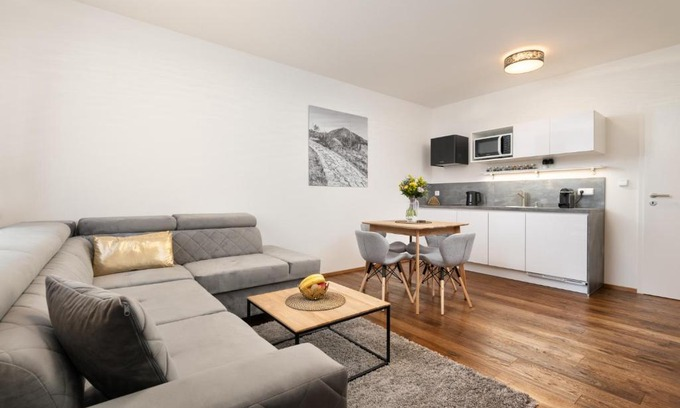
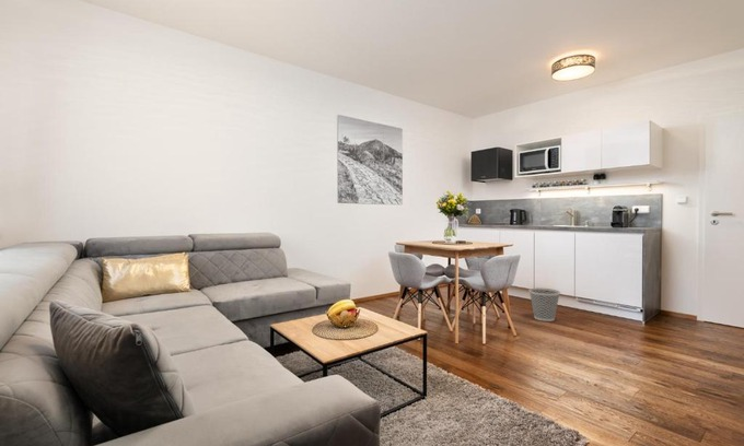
+ wastebasket [527,286,561,322]
